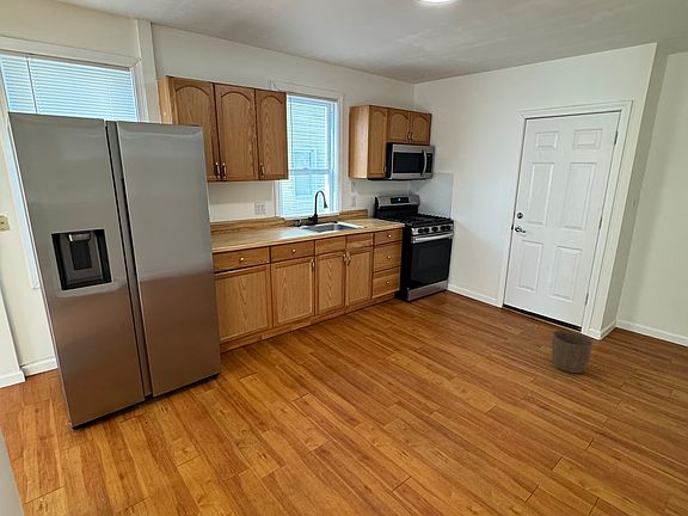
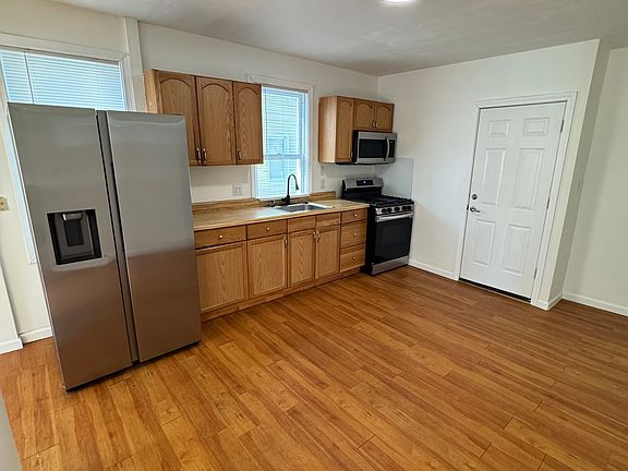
- waste basket [551,330,595,374]
